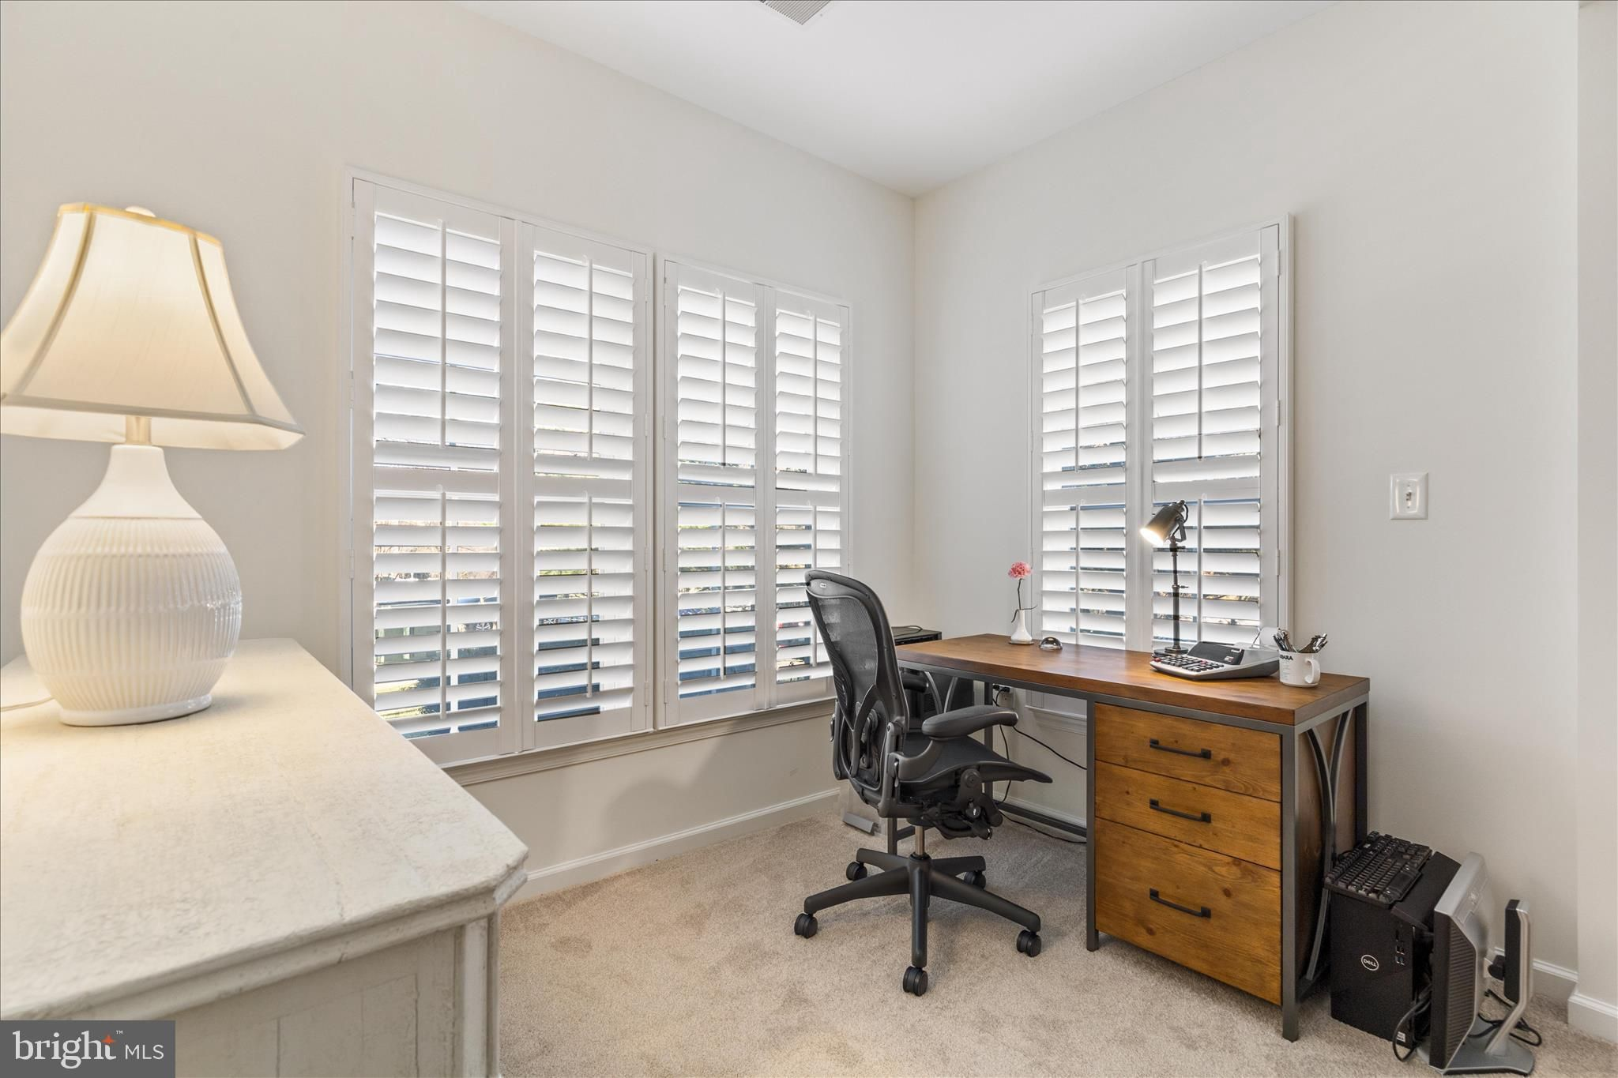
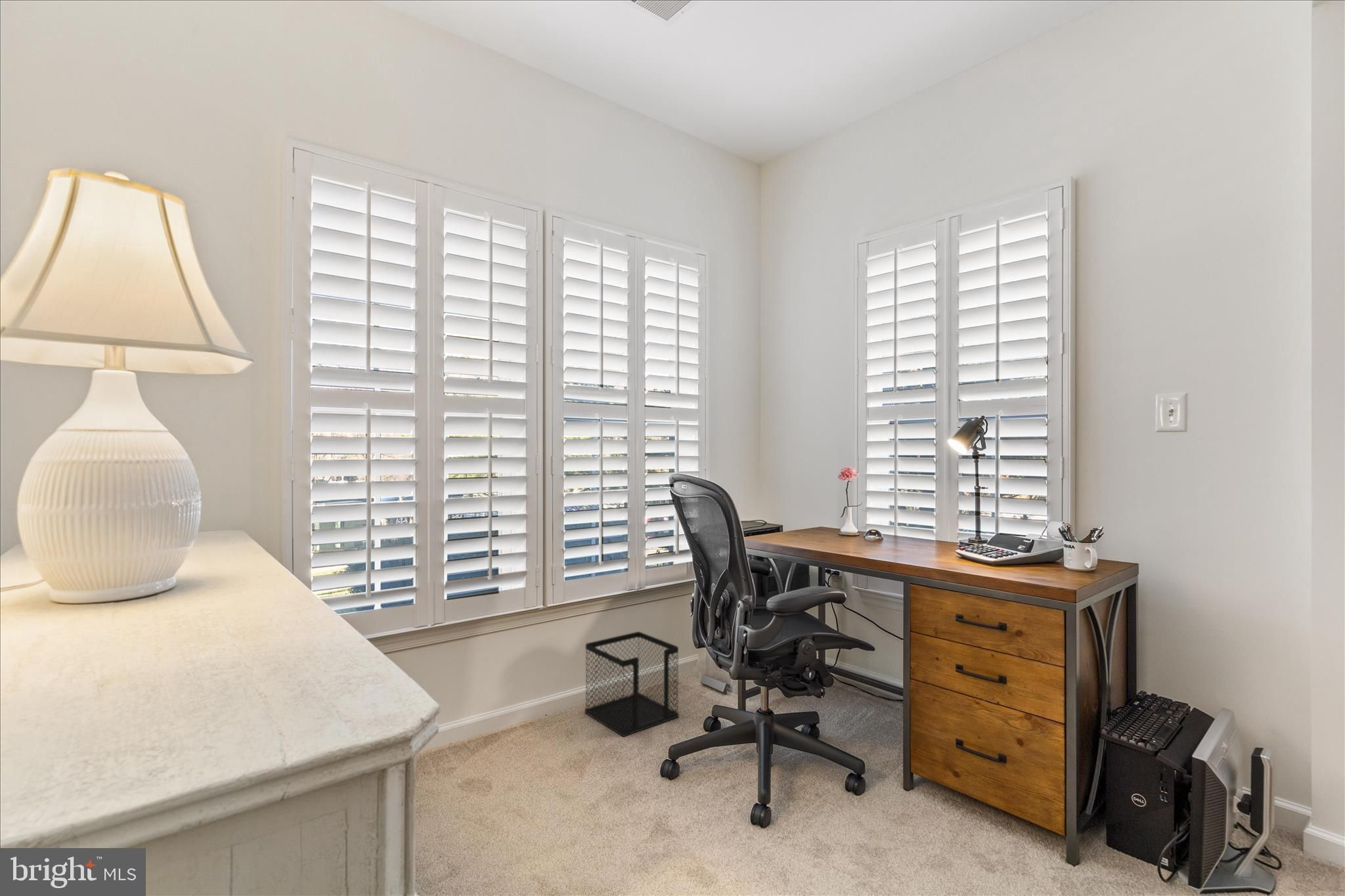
+ wastebasket [584,631,680,737]
